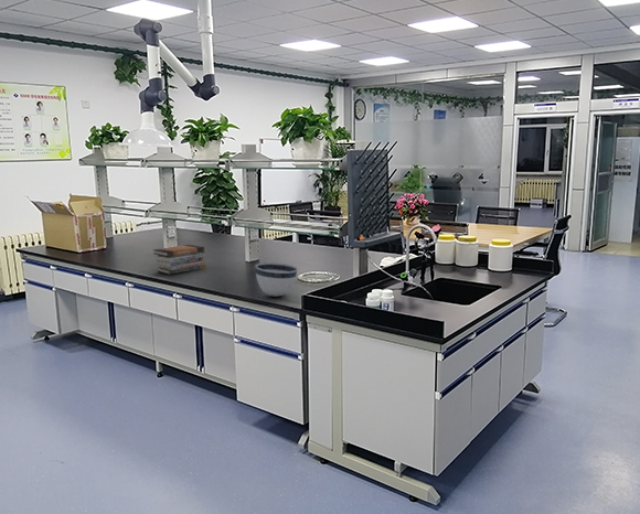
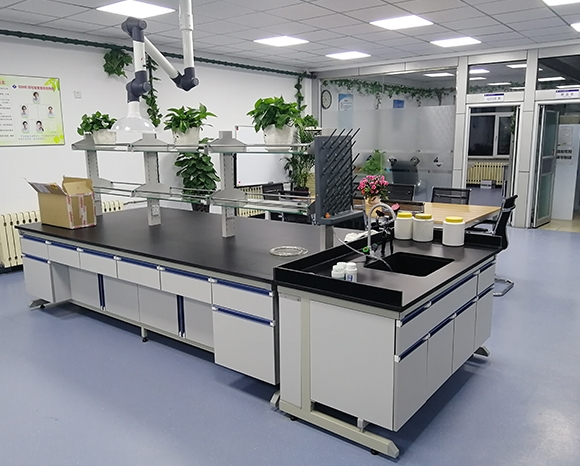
- book stack [152,244,206,276]
- bowl [255,261,299,298]
